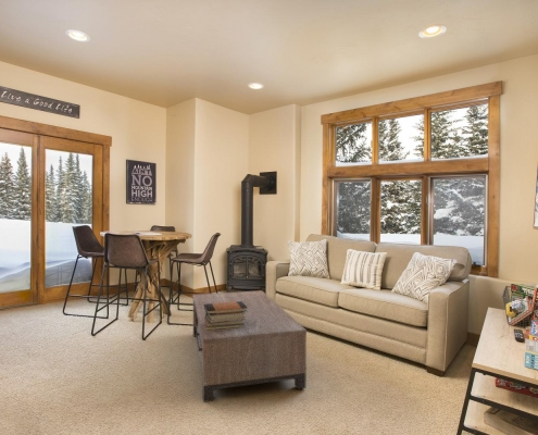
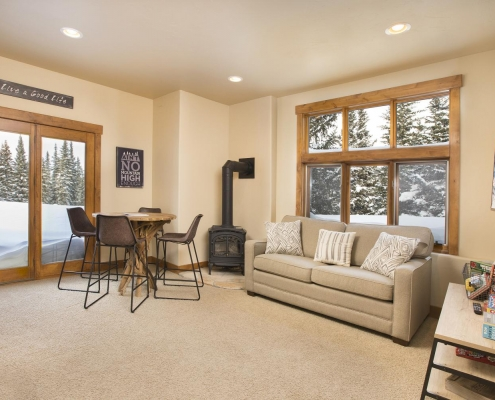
- book stack [204,301,248,331]
- coffee table [192,289,308,403]
